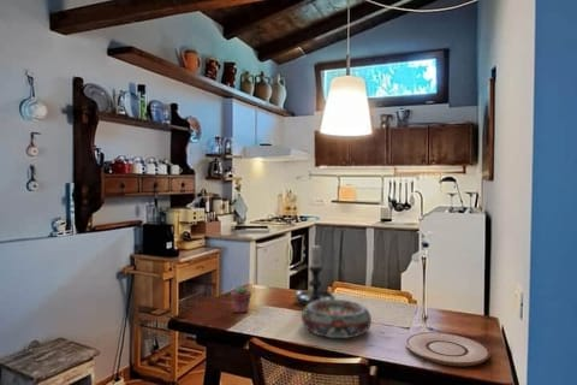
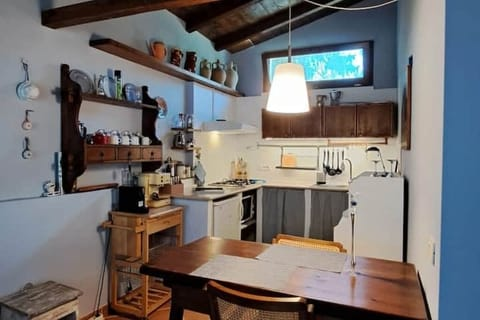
- potted succulent [230,284,252,314]
- candle holder [293,241,337,306]
- plate [405,331,492,367]
- decorative bowl [301,298,373,339]
